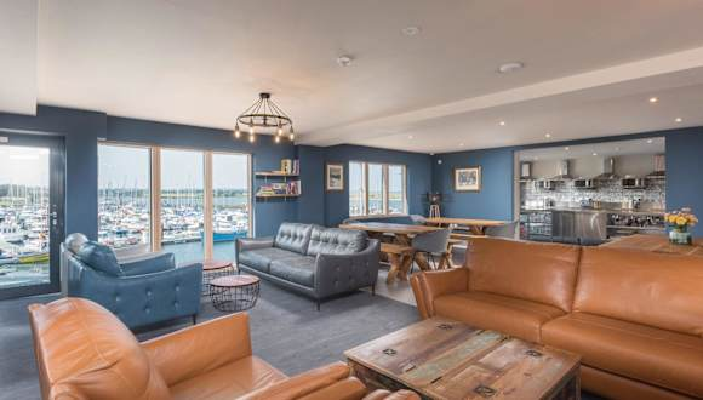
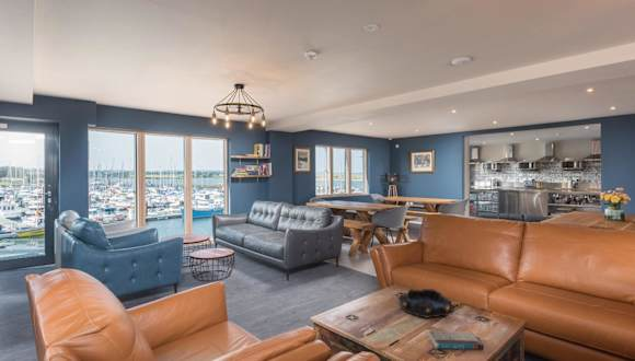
+ book [428,329,485,351]
+ decorative bowl [396,288,455,319]
